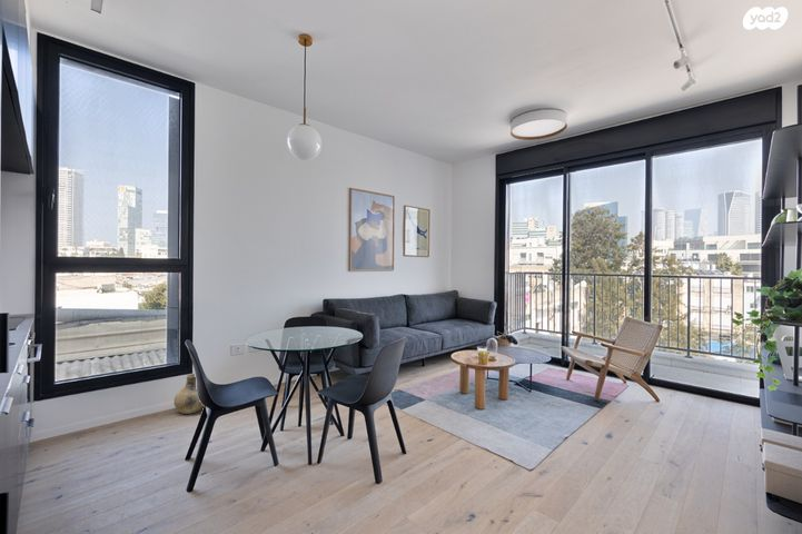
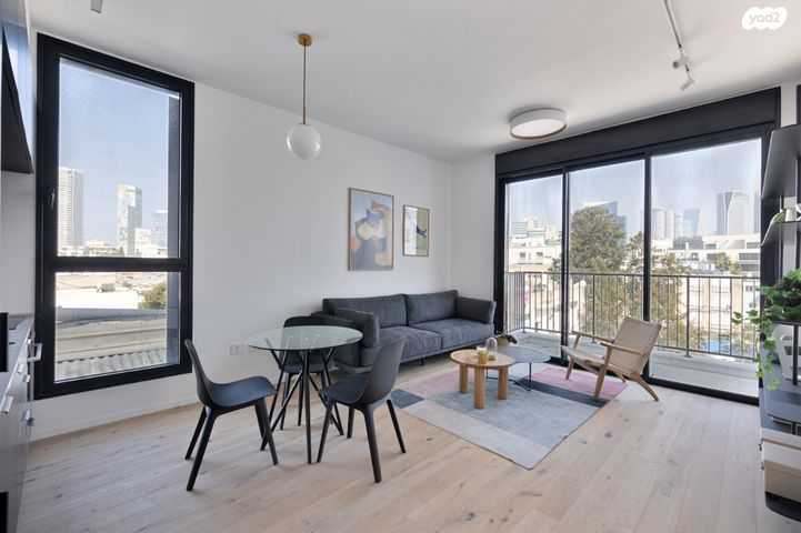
- ceramic jug [174,373,204,415]
